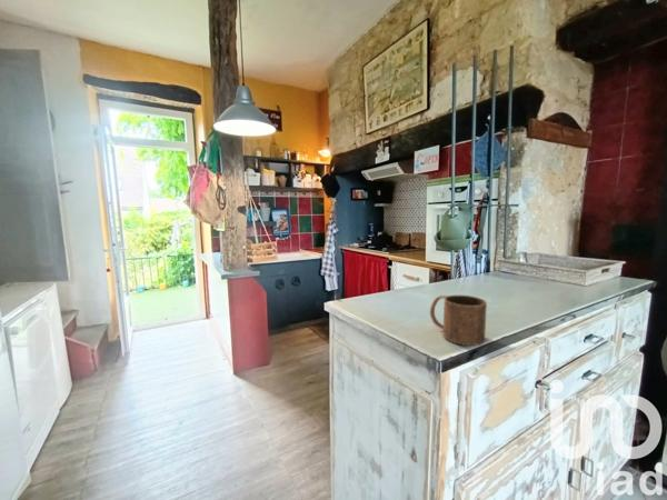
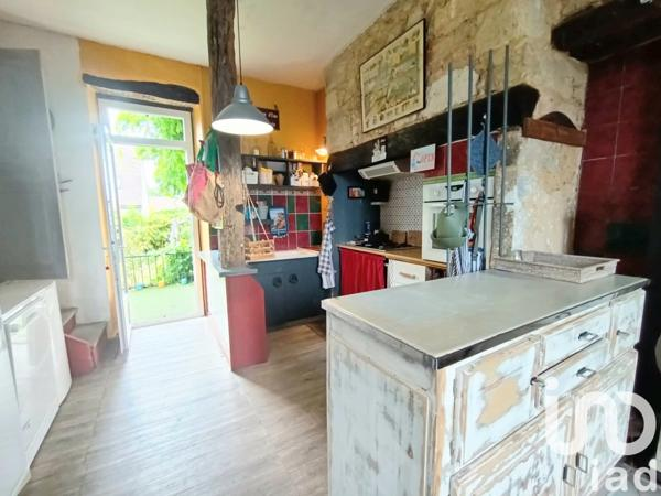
- mug [429,294,488,347]
